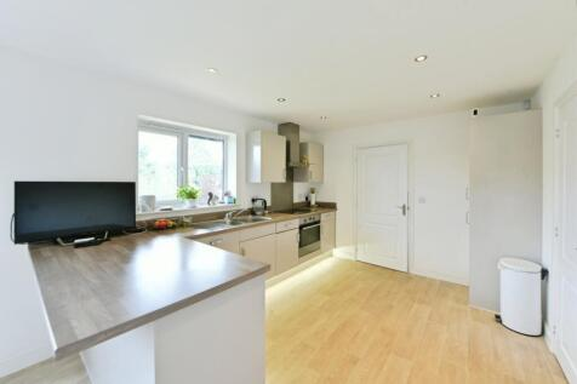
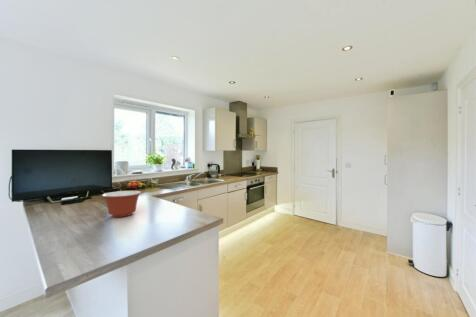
+ mixing bowl [101,190,142,218]
